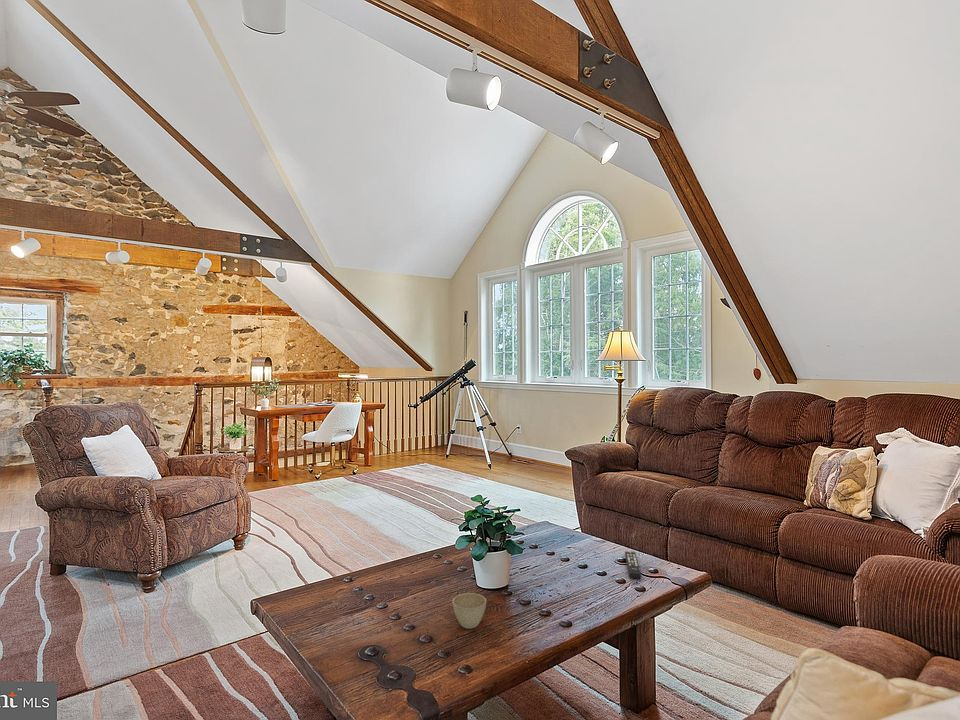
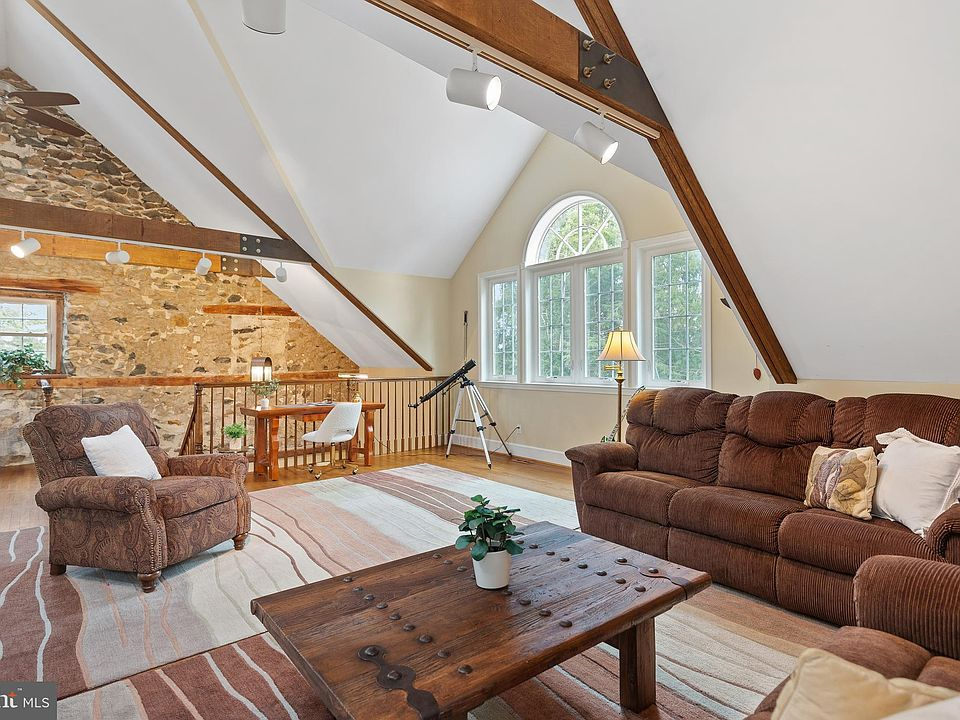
- flower pot [452,592,487,630]
- remote control [624,550,642,580]
